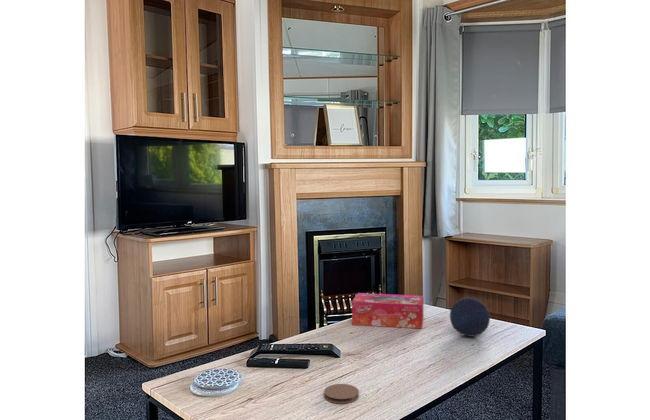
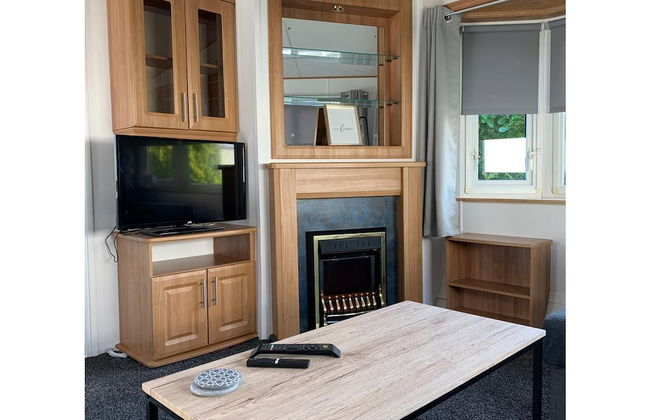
- tissue box [351,292,424,329]
- coaster [323,383,360,405]
- decorative orb [449,296,491,338]
